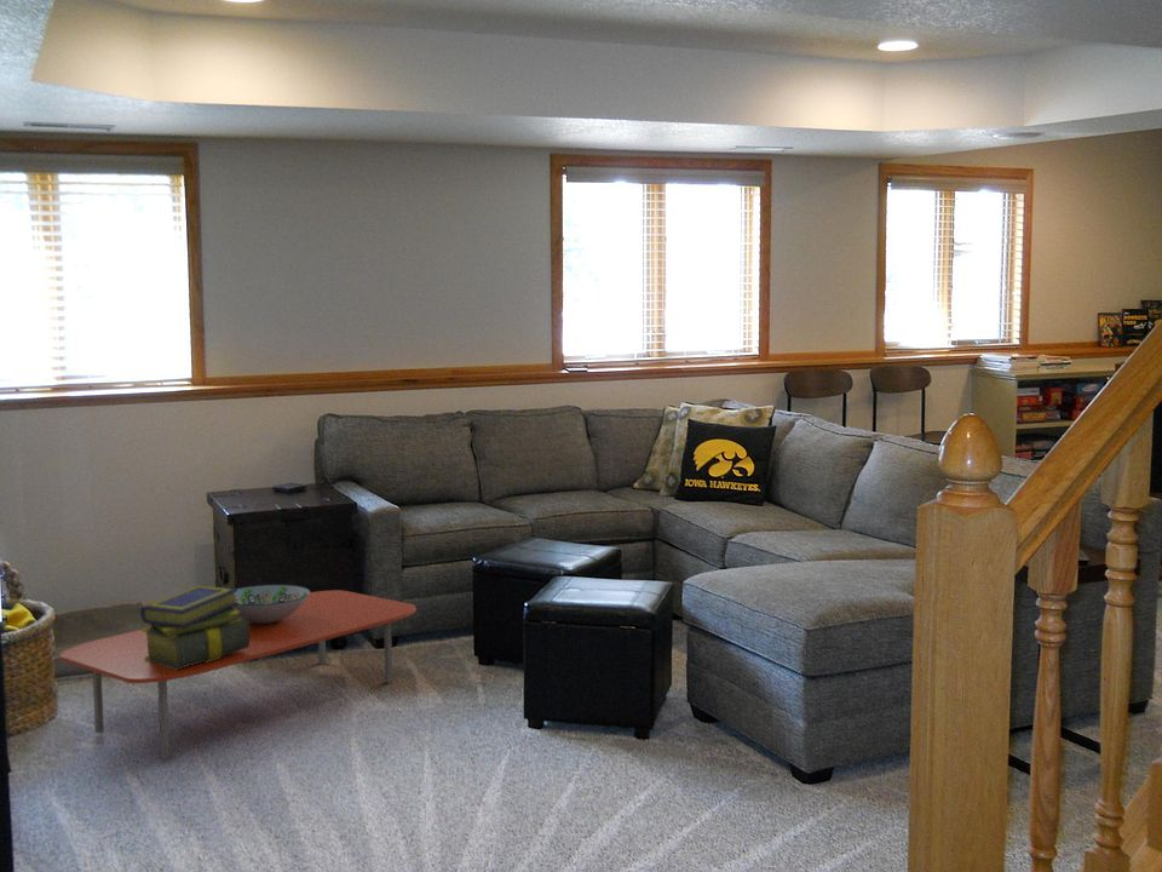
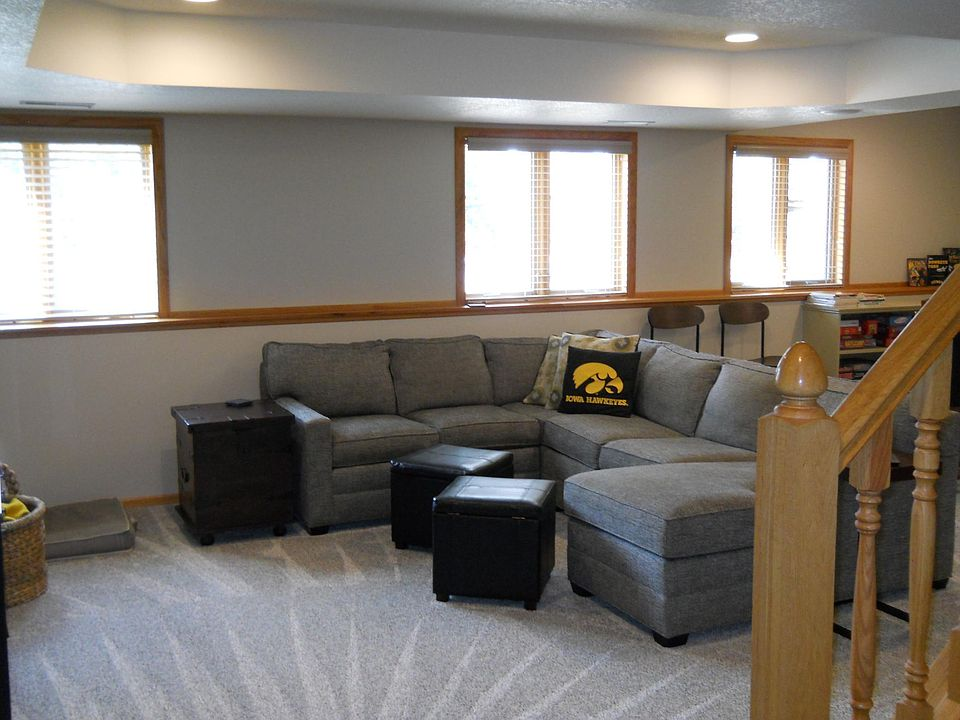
- decorative bowl [232,583,311,624]
- coffee table [58,589,418,759]
- stack of books [139,584,249,670]
